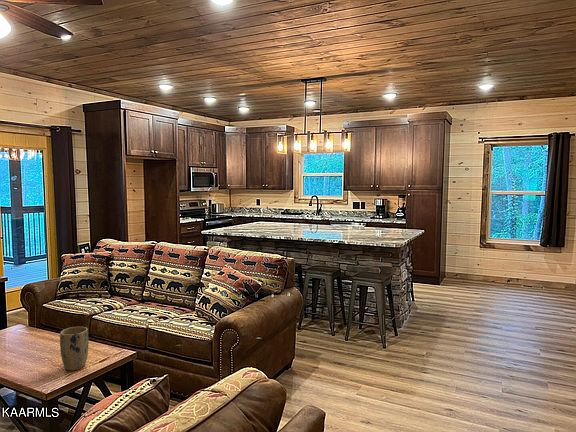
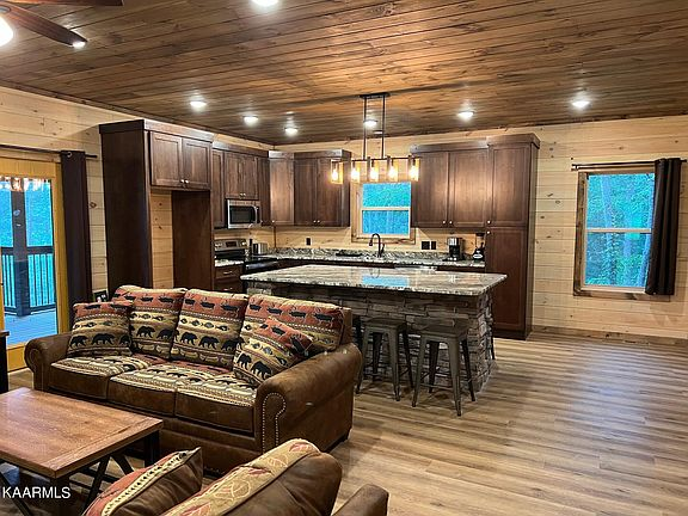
- plant pot [59,326,90,372]
